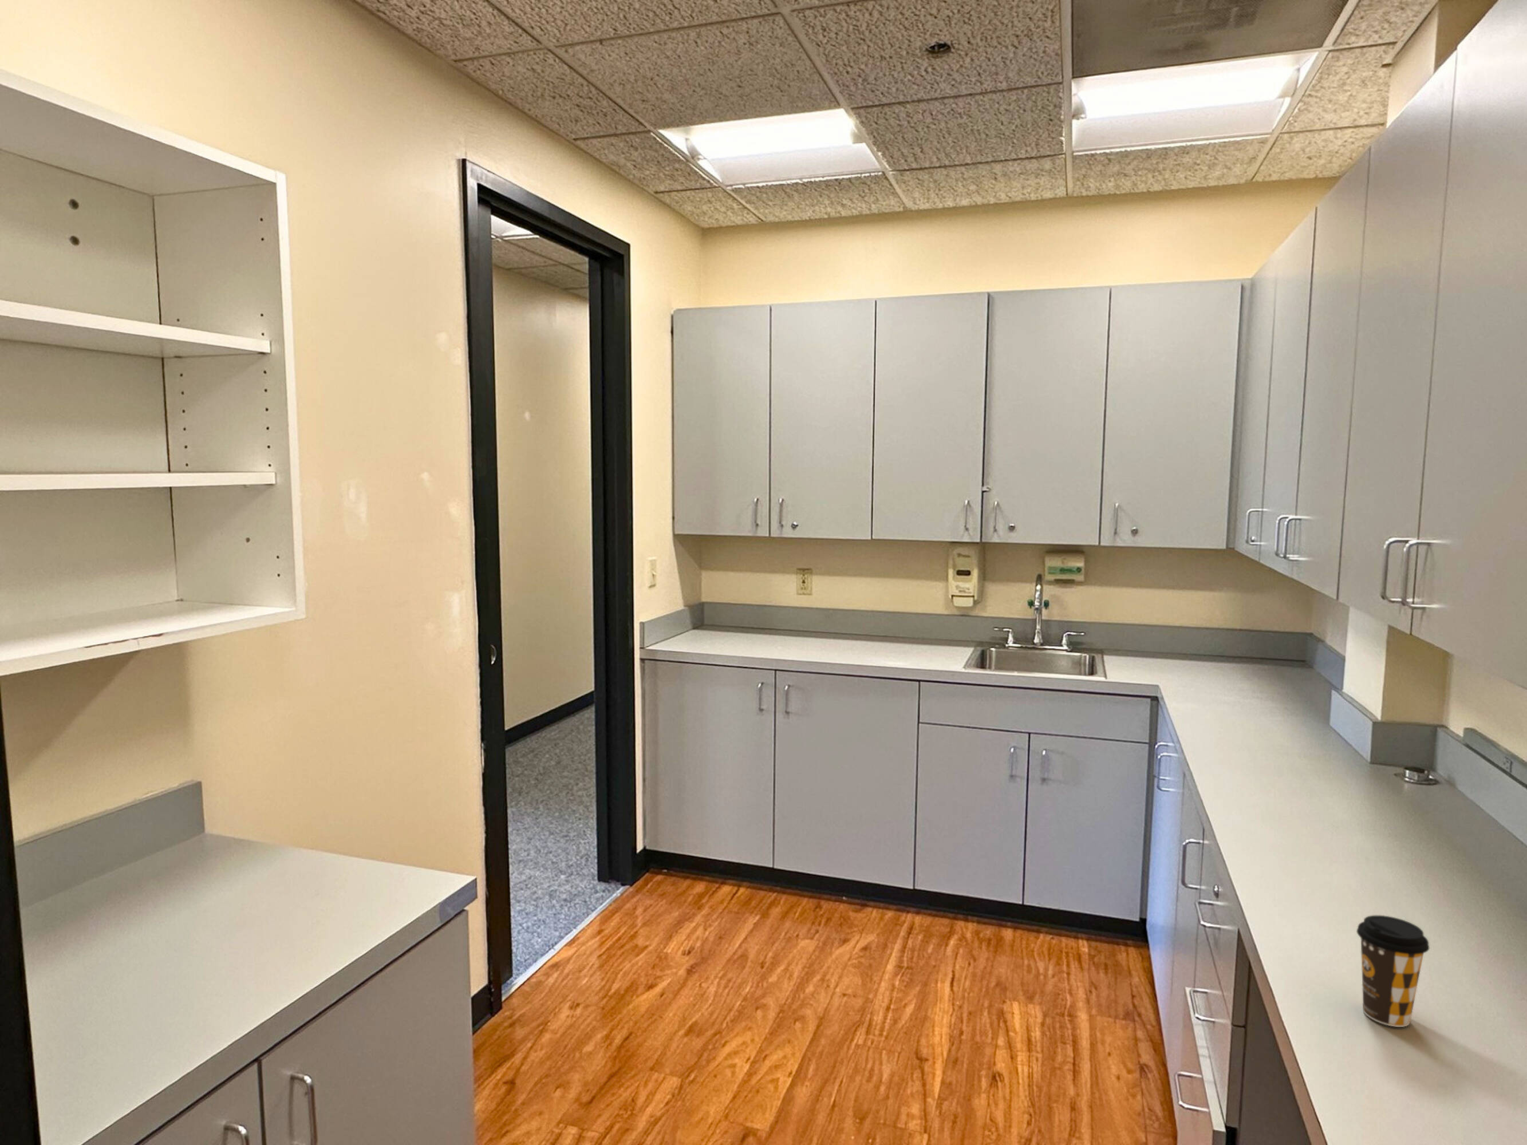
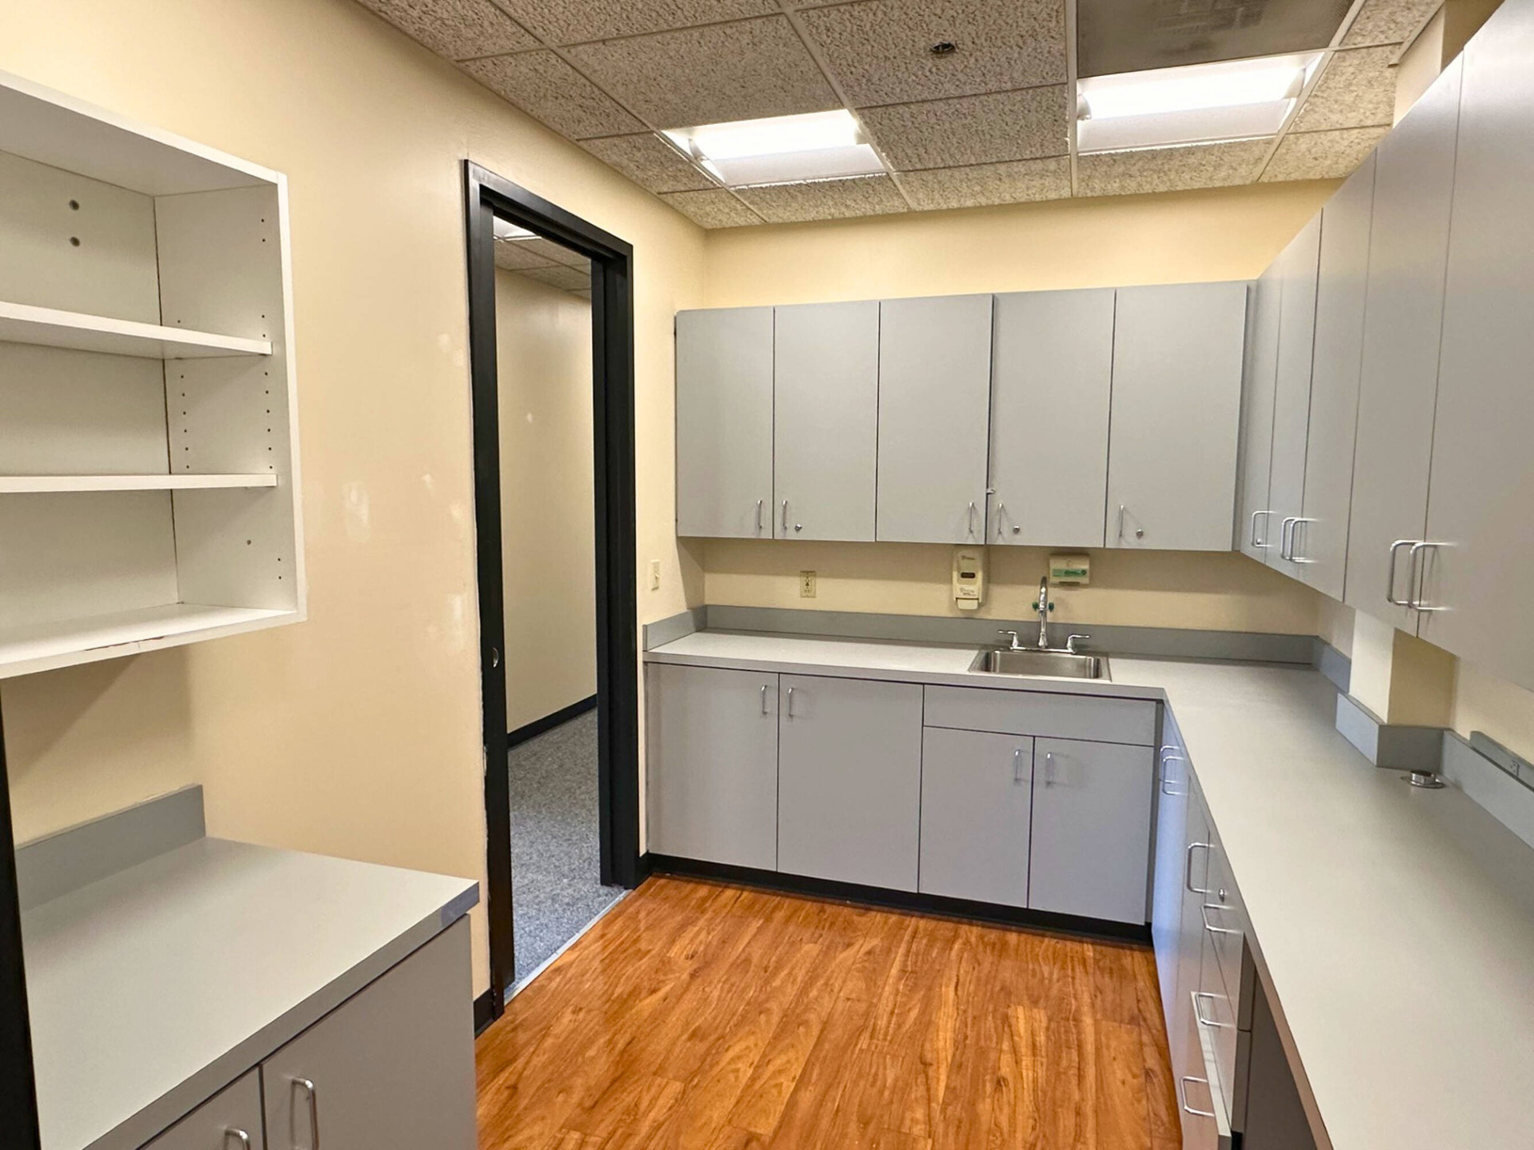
- coffee cup [1356,915,1430,1027]
